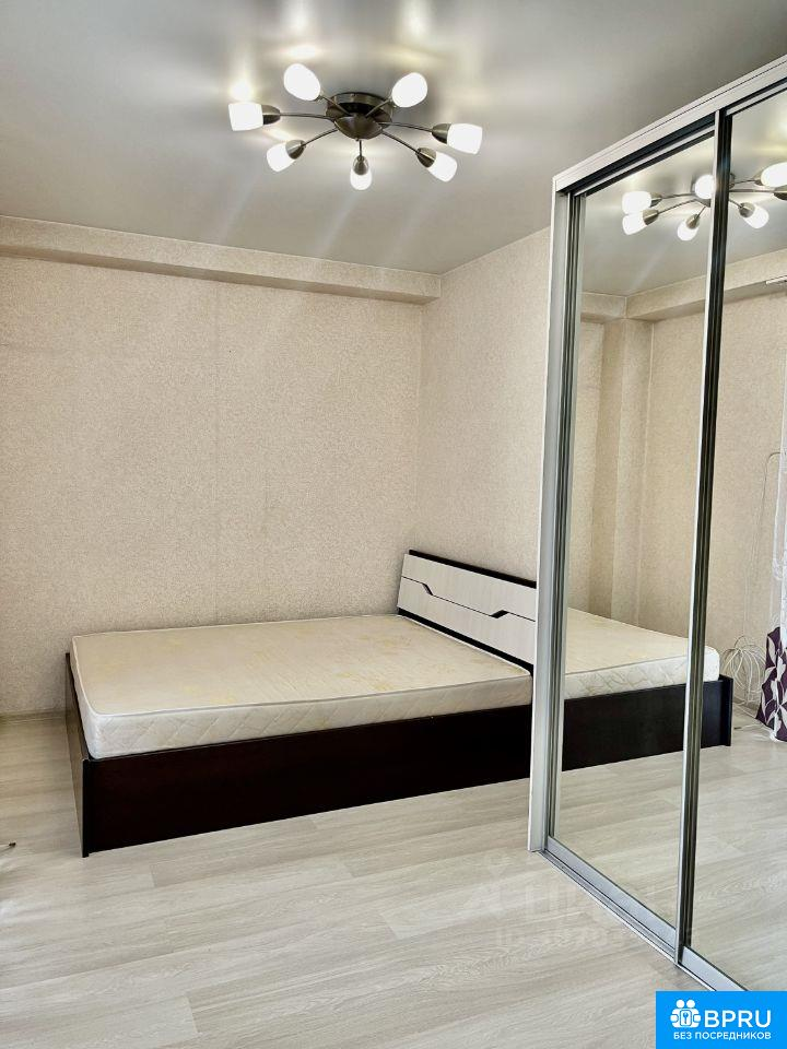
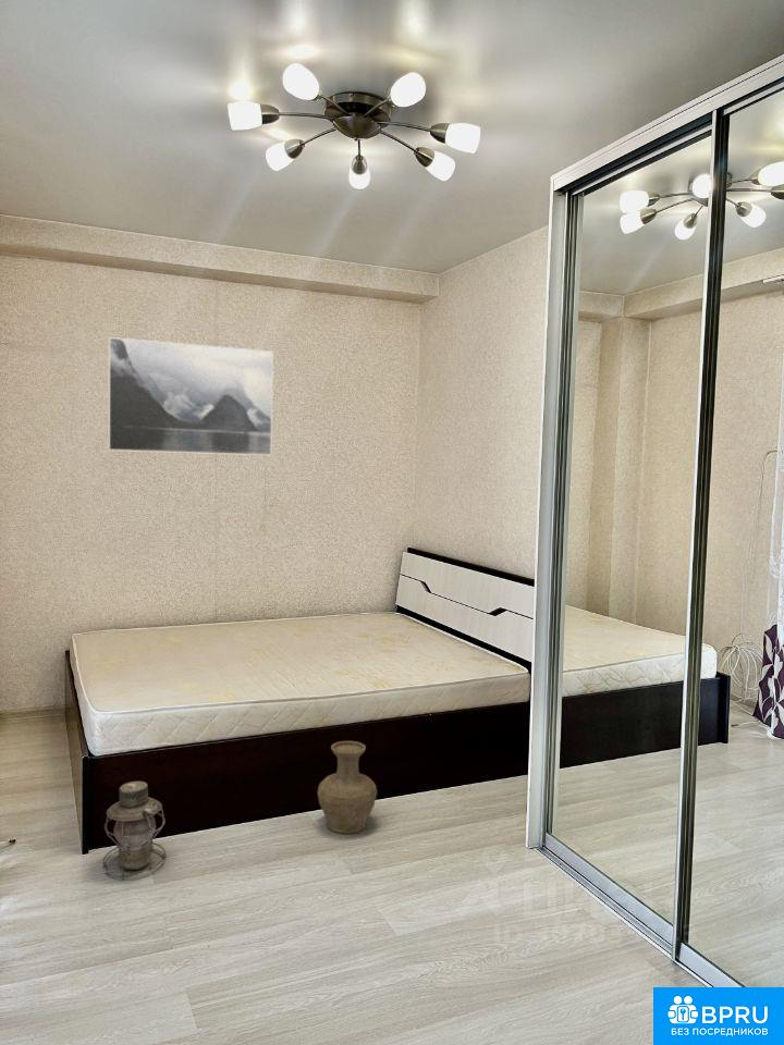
+ lantern [101,780,168,881]
+ vase [317,740,378,835]
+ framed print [108,336,274,456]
